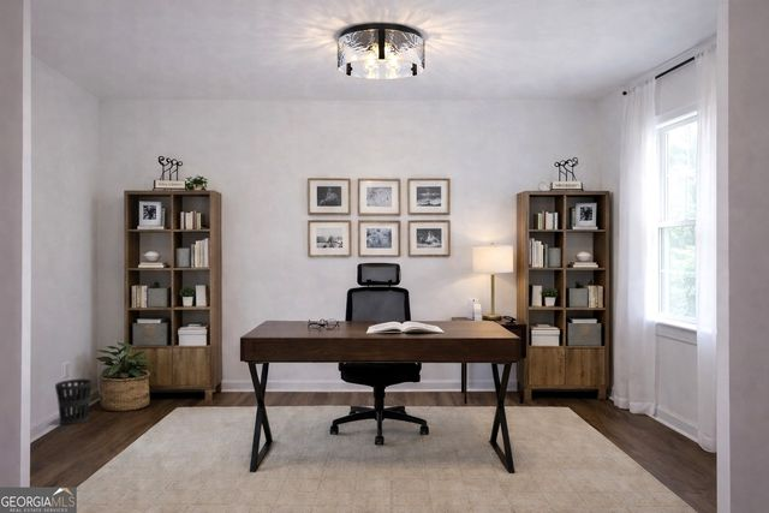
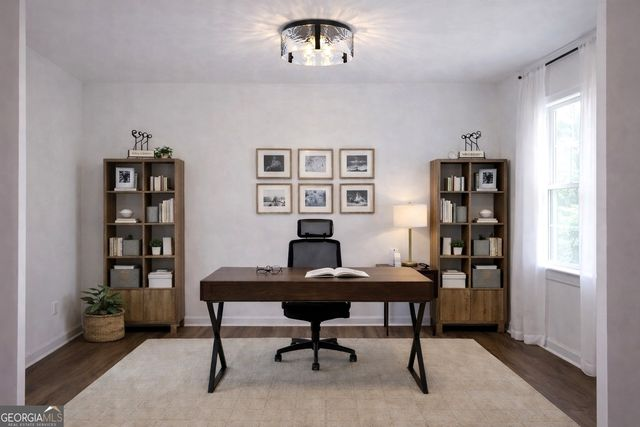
- wastebasket [54,378,94,425]
